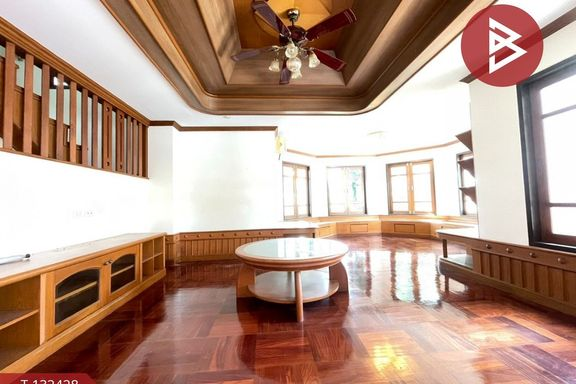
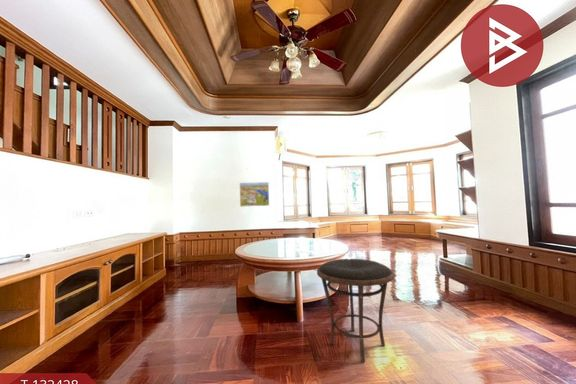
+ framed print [239,181,270,208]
+ side table [316,258,395,363]
